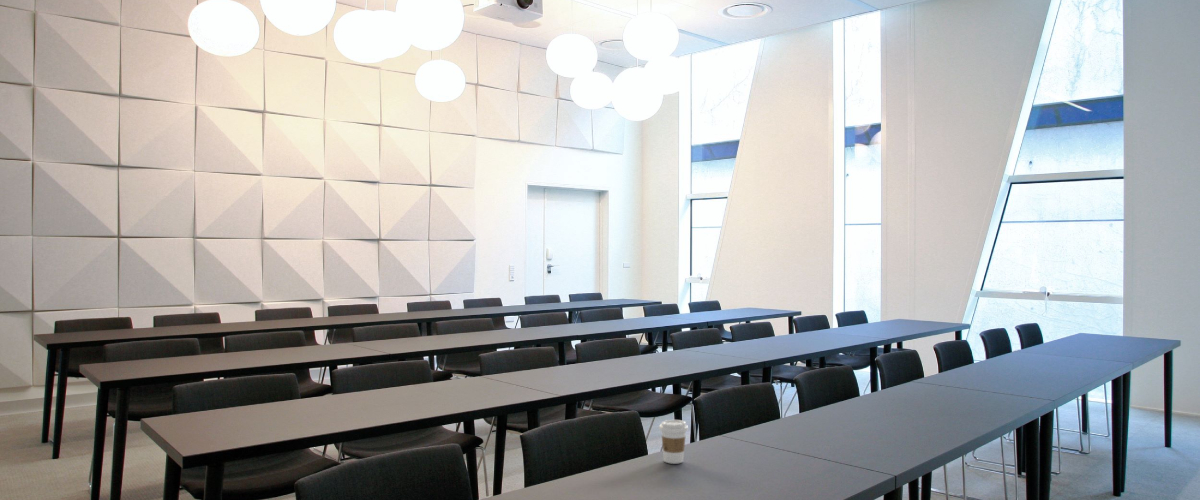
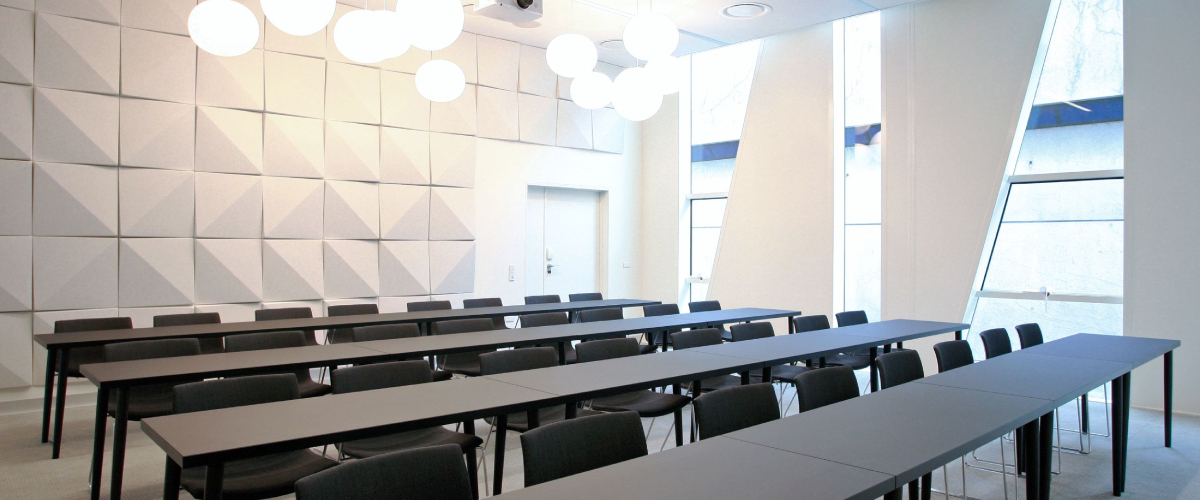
- coffee cup [658,419,689,465]
